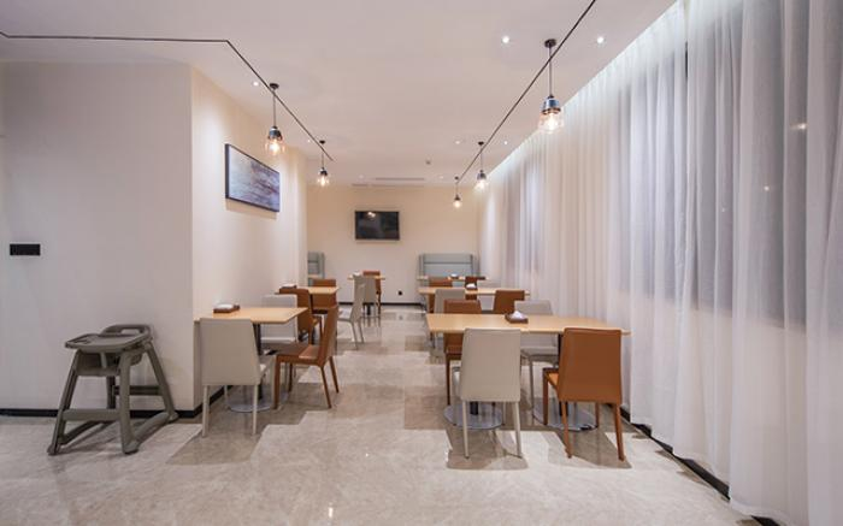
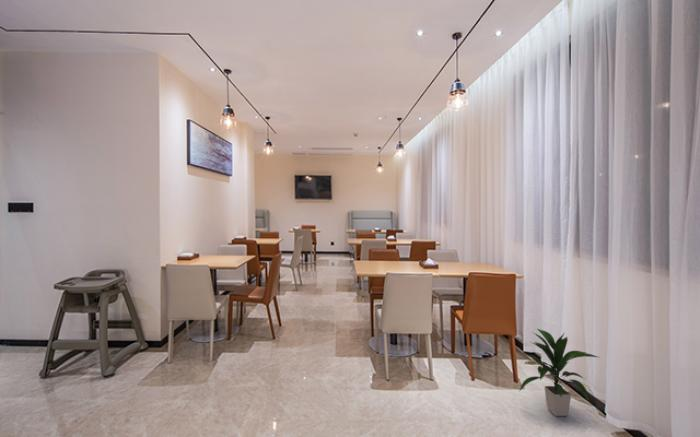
+ indoor plant [518,328,599,417]
